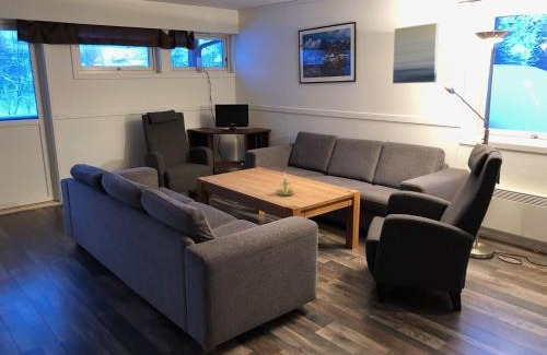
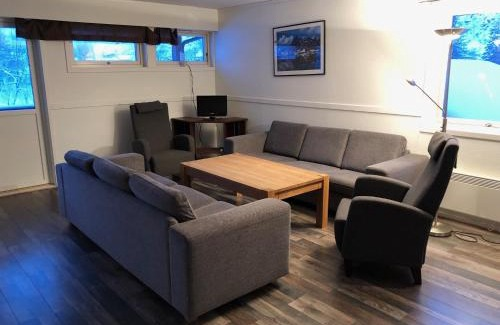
- wall art [392,22,441,84]
- candle holder [275,170,295,197]
